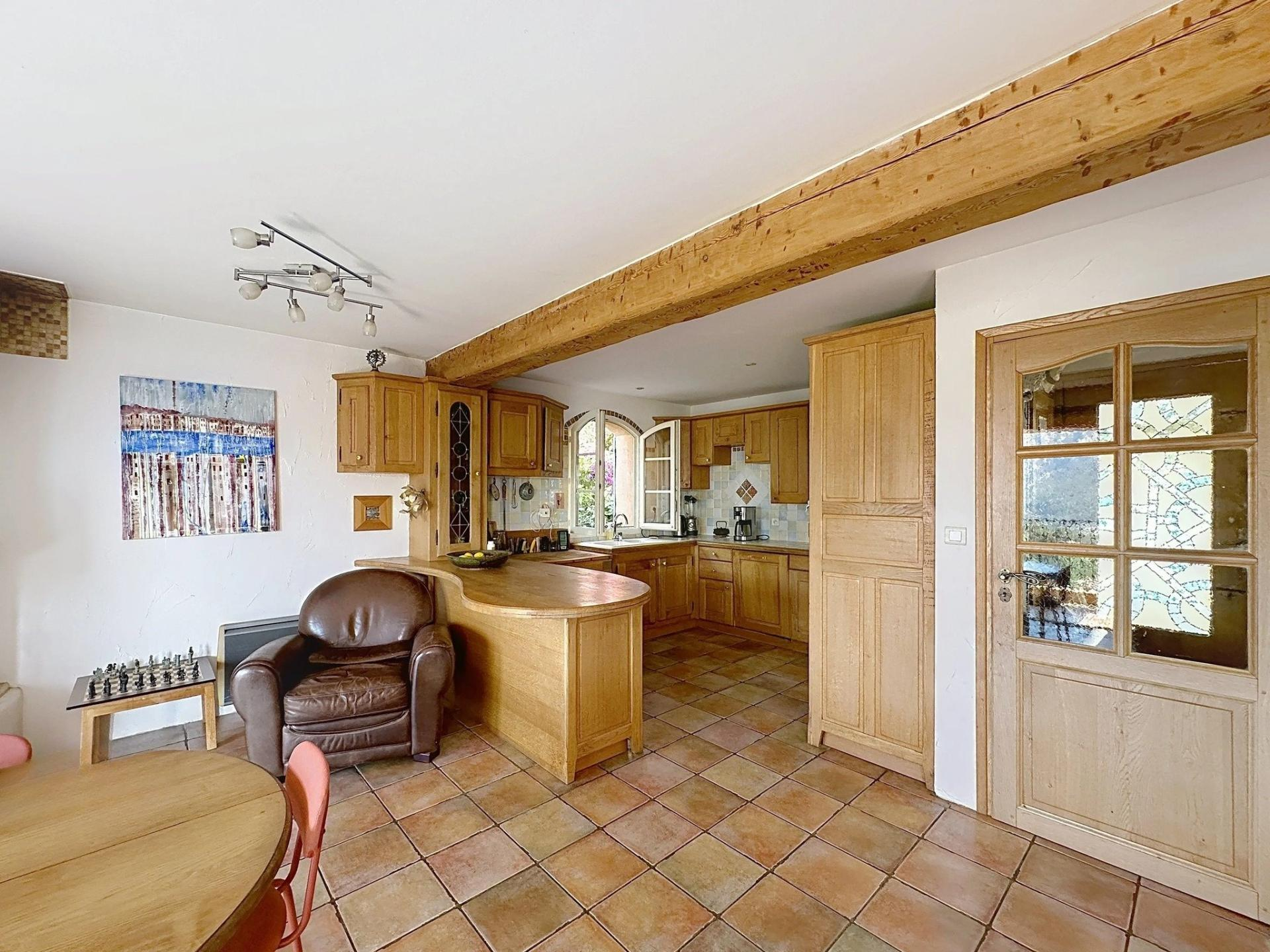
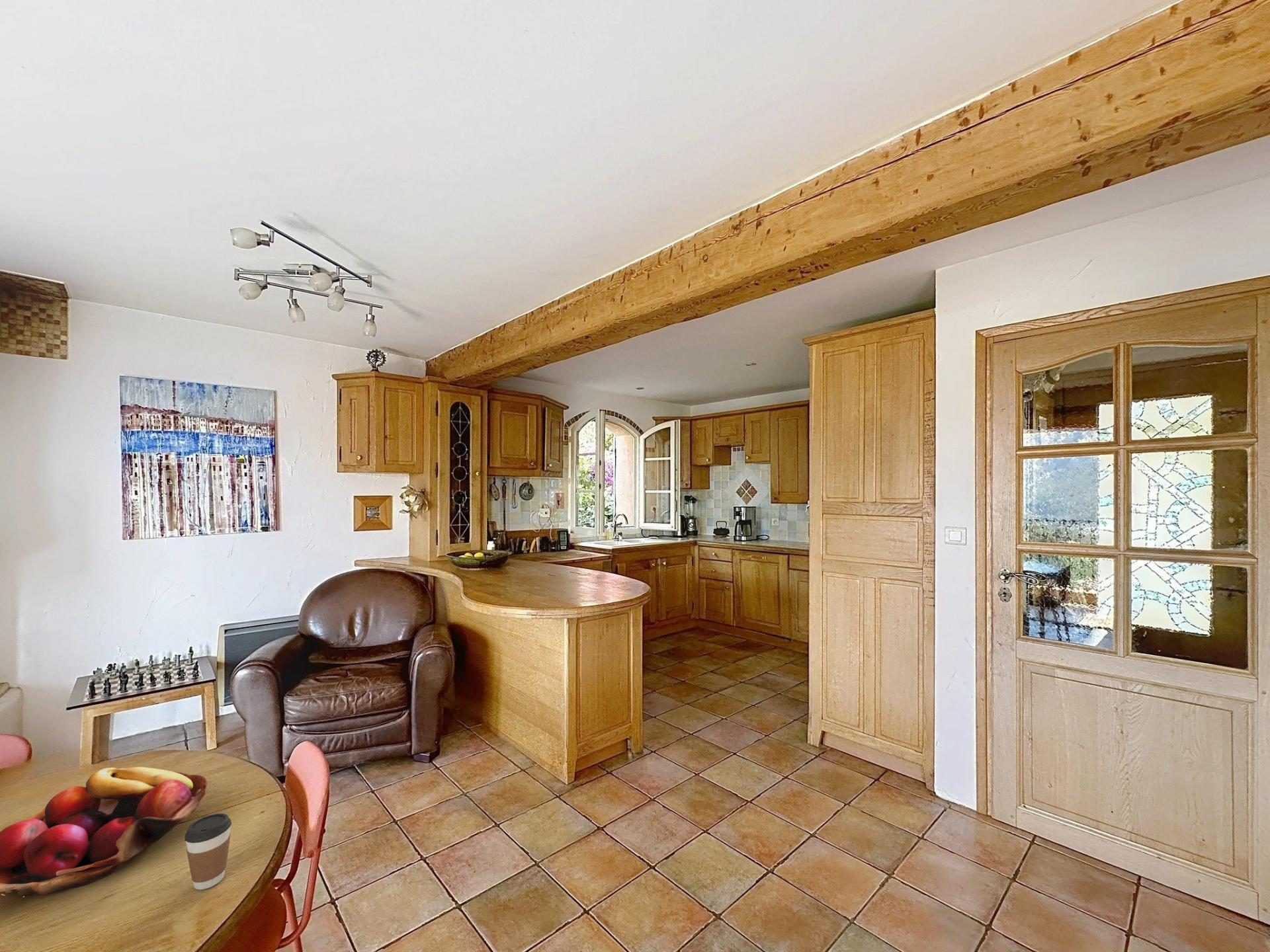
+ fruit basket [0,766,208,897]
+ coffee cup [184,813,232,891]
